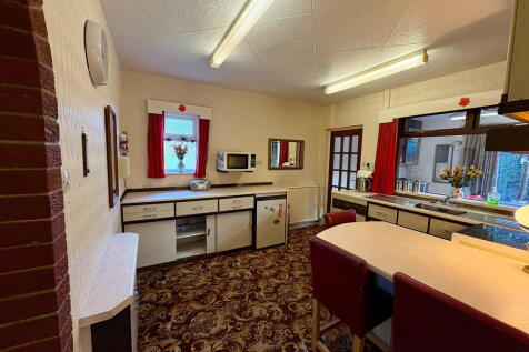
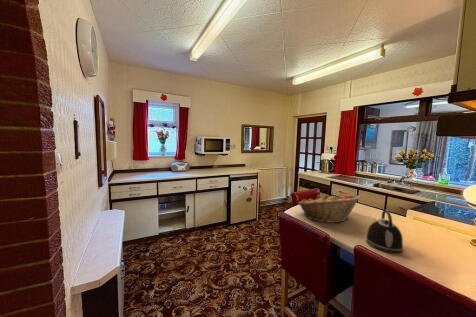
+ kettle [365,209,405,254]
+ fruit basket [297,192,362,224]
